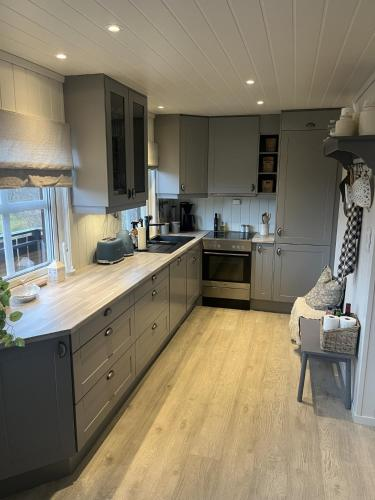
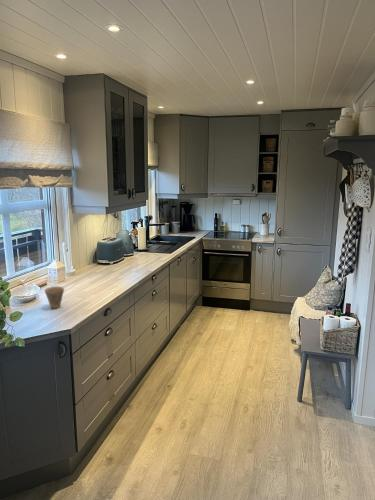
+ cup [43,286,65,309]
